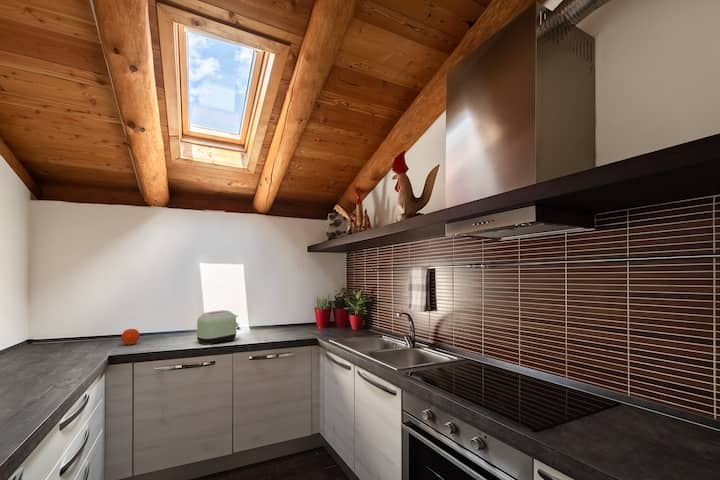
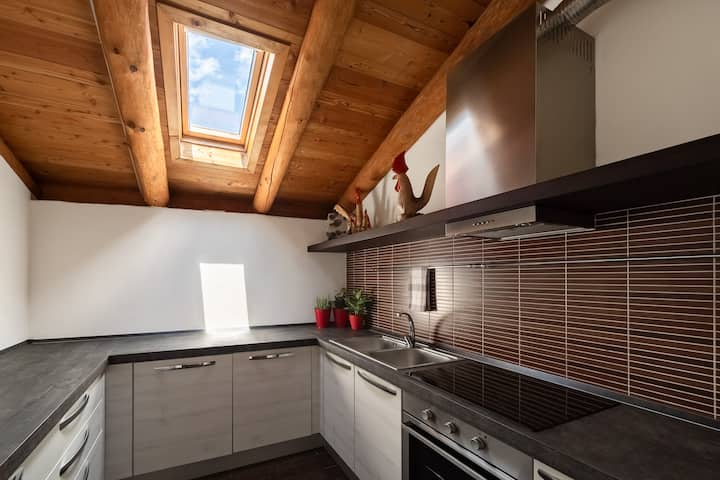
- toaster [195,309,241,346]
- fruit [120,328,141,346]
